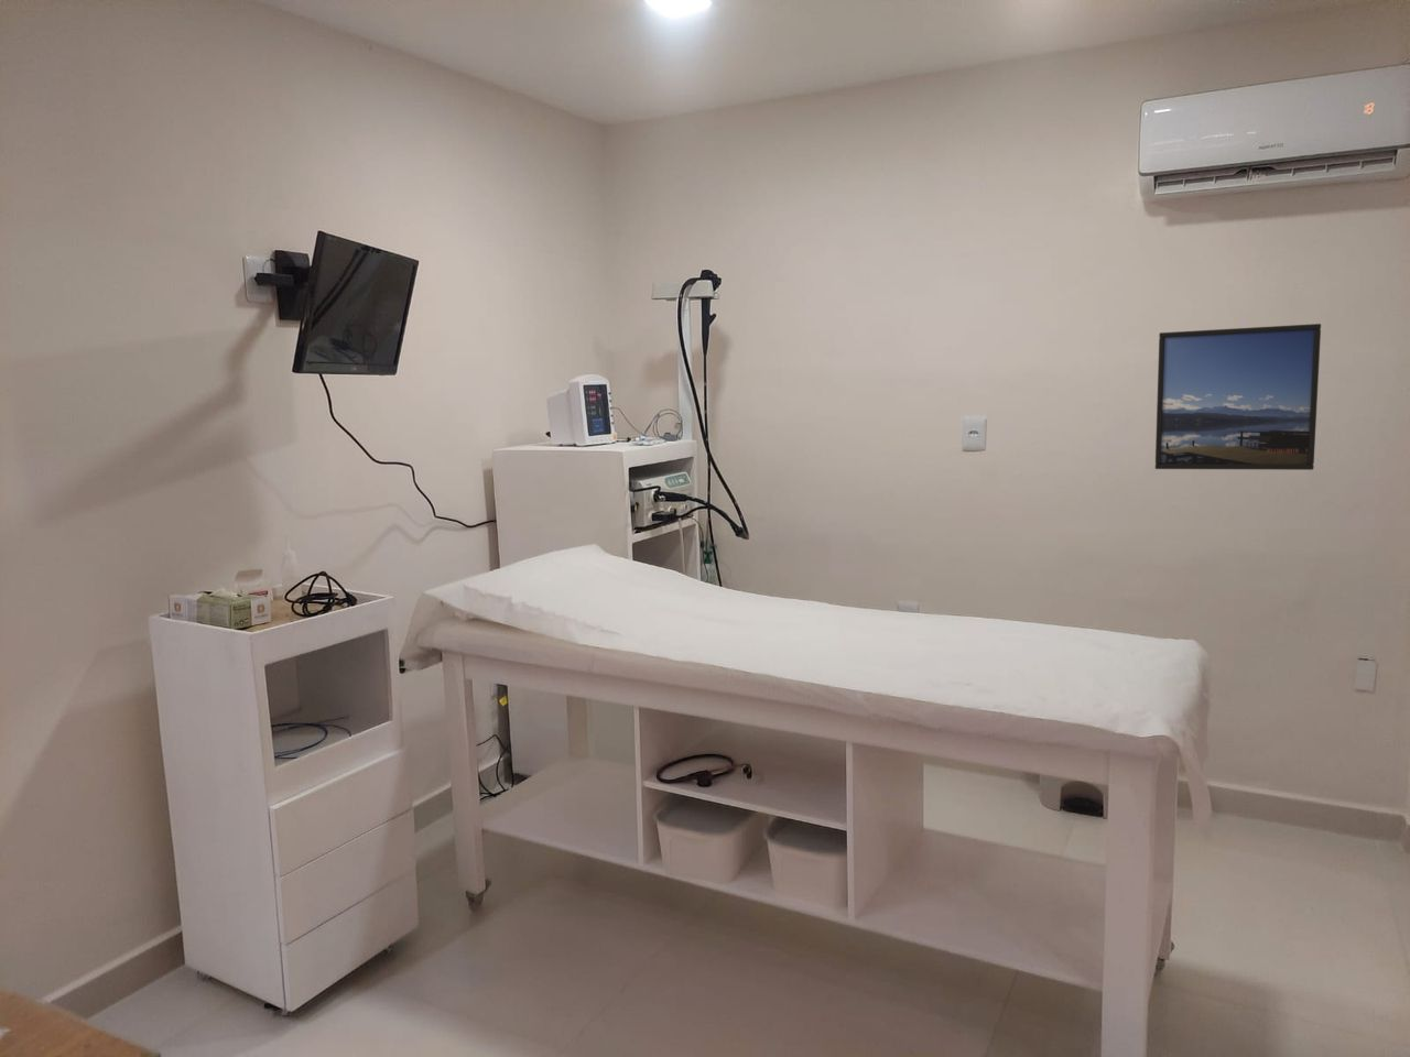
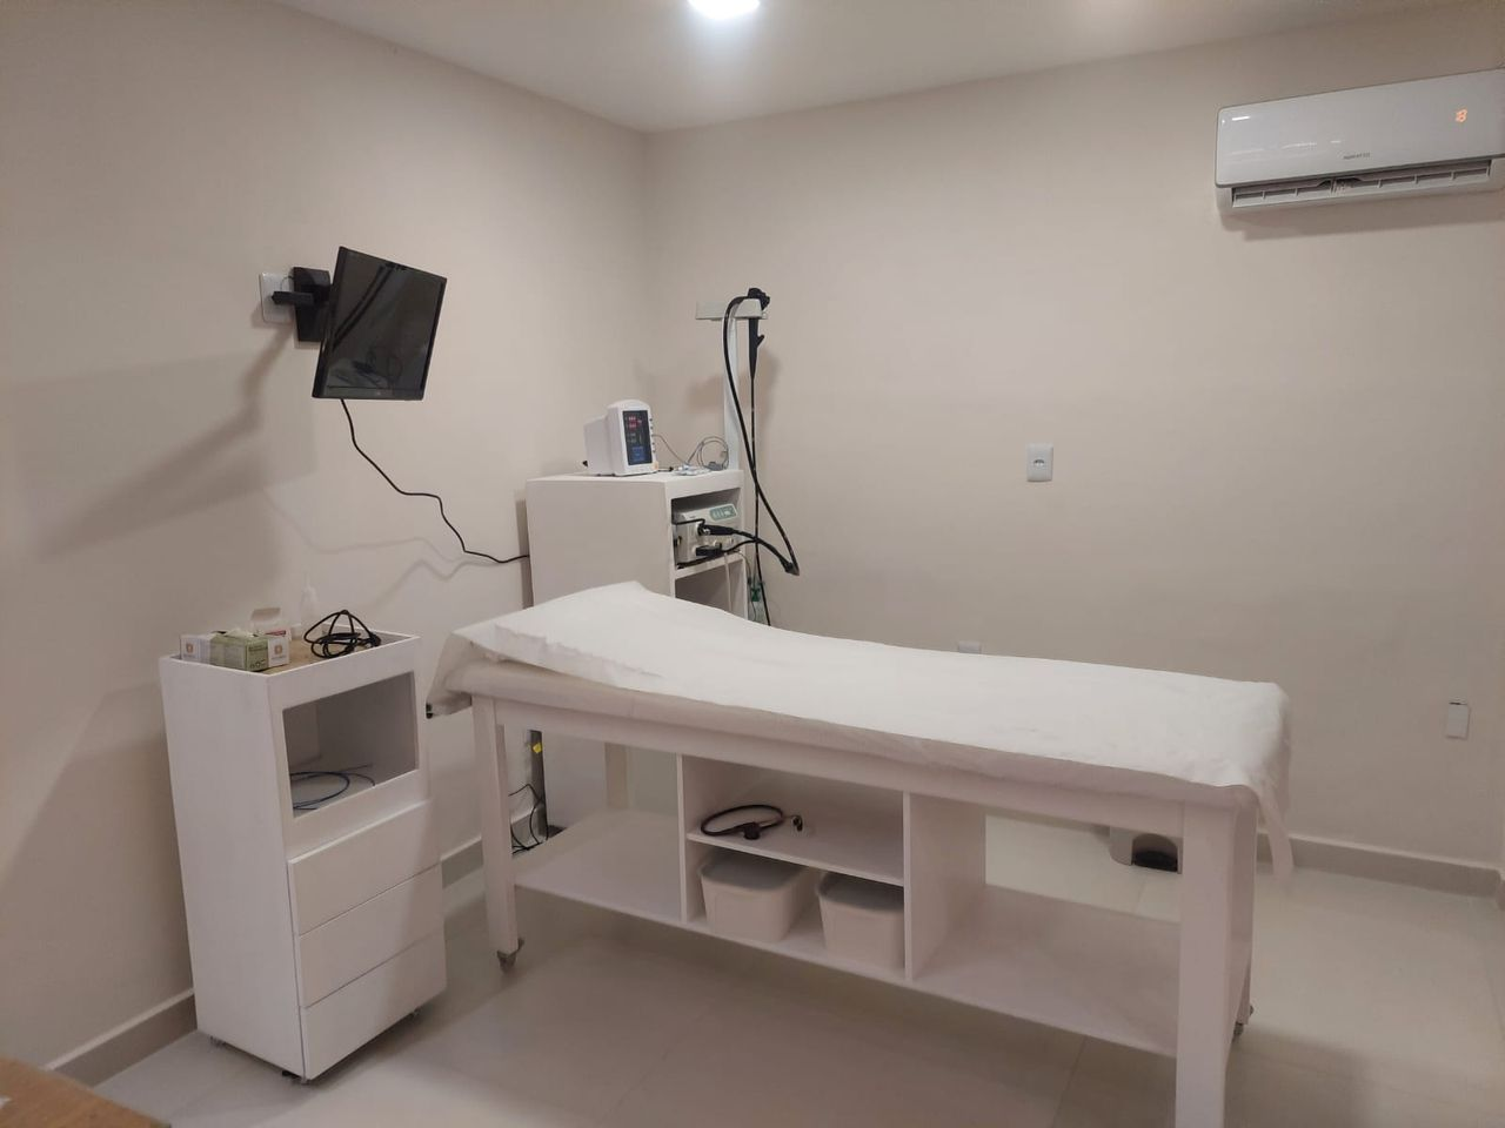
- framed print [1155,323,1322,471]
